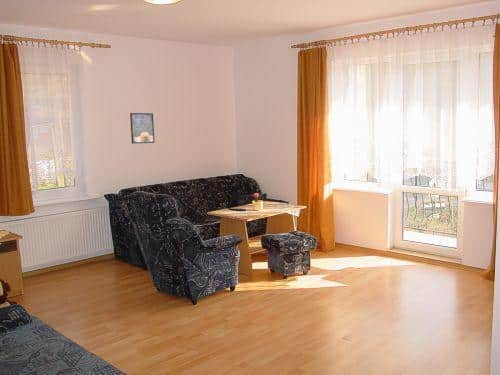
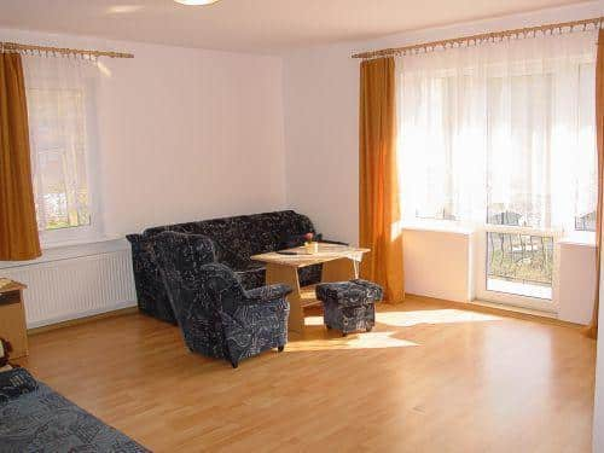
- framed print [129,112,156,145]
